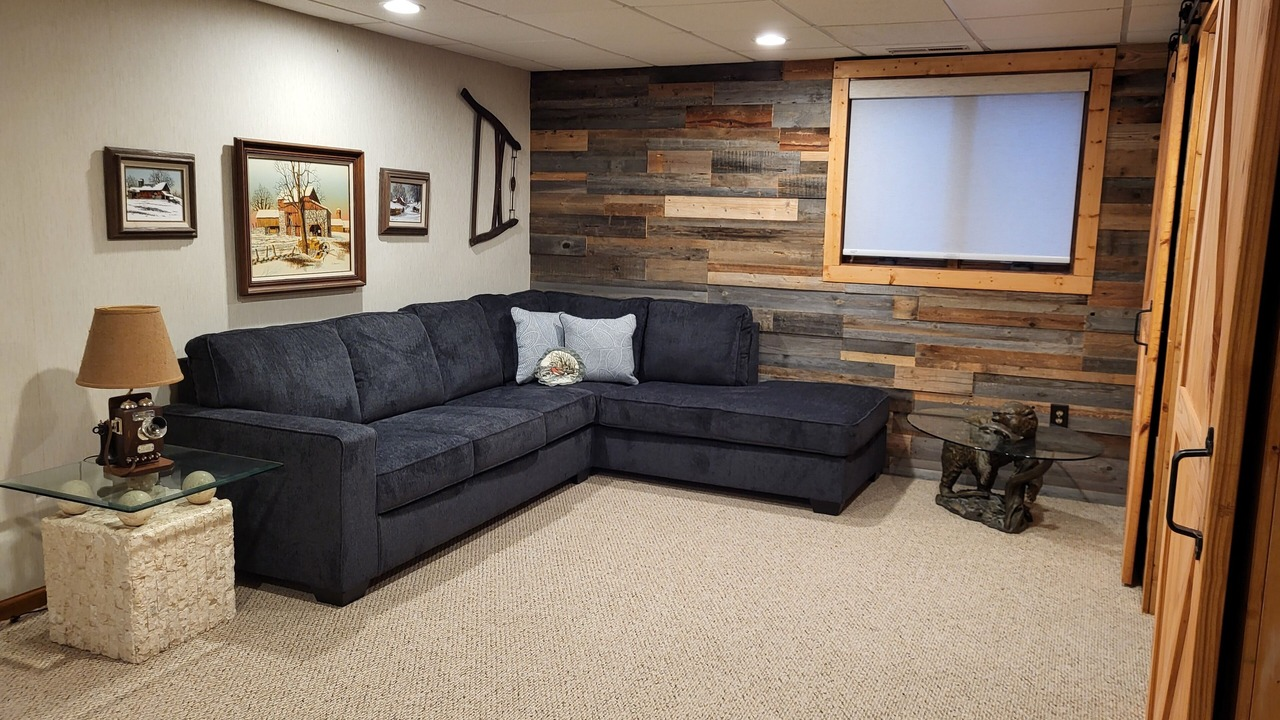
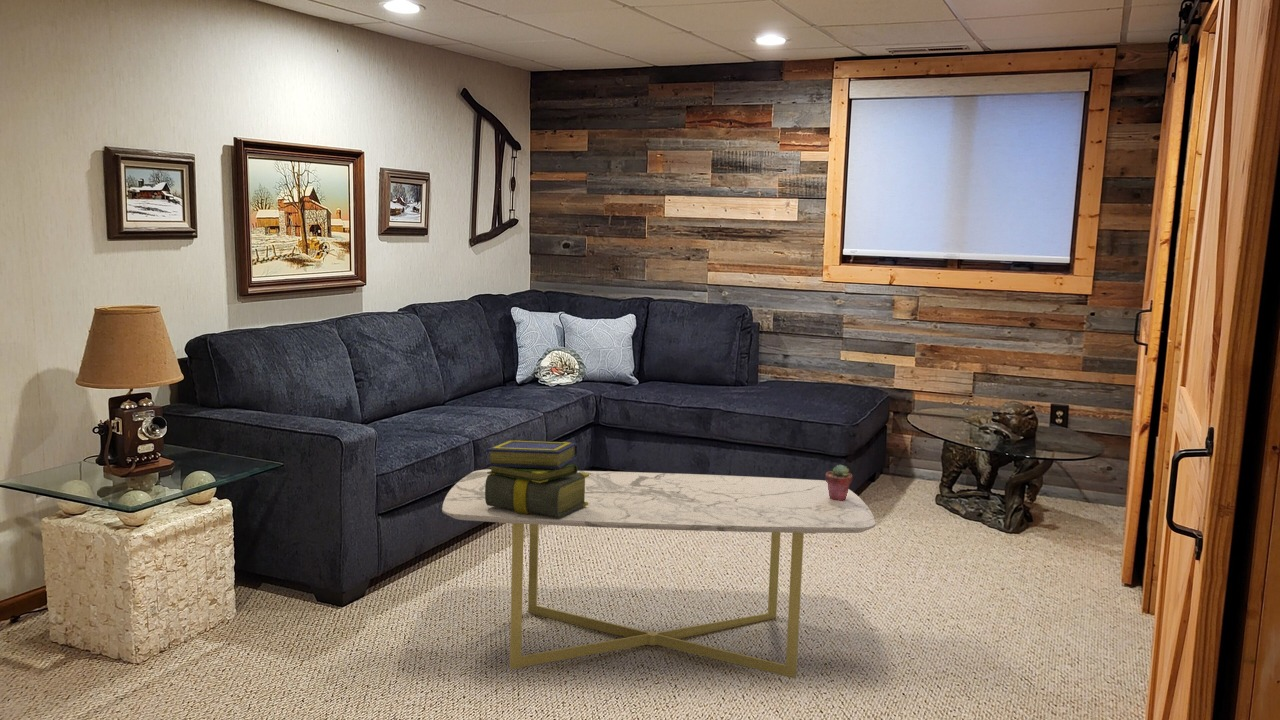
+ stack of books [485,439,589,517]
+ coffee table [441,468,876,680]
+ potted succulent [825,463,853,501]
